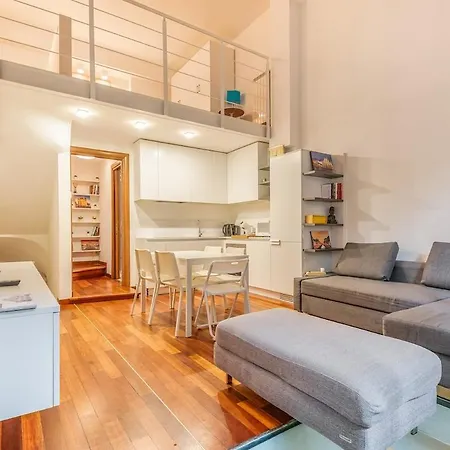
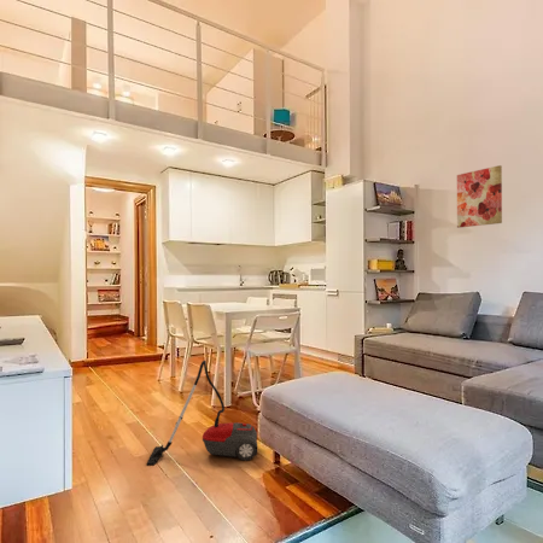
+ wall art [456,164,503,229]
+ vacuum cleaner [146,360,258,467]
